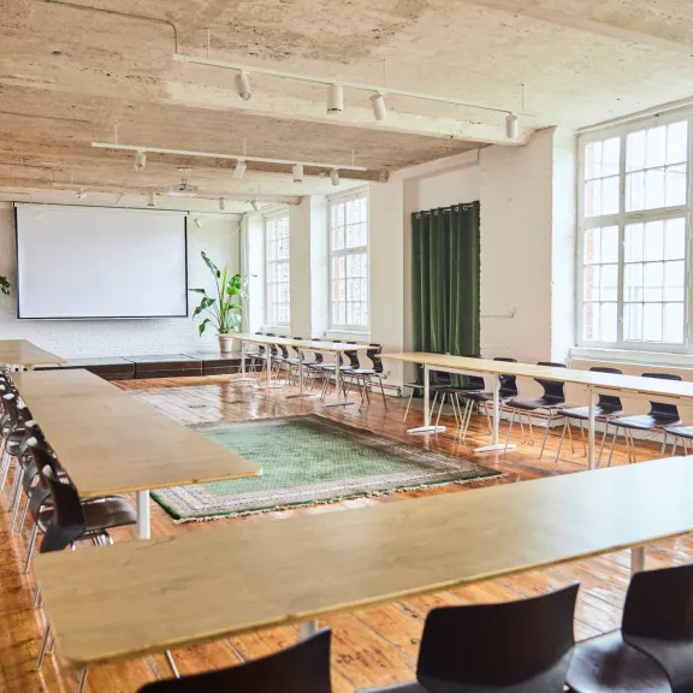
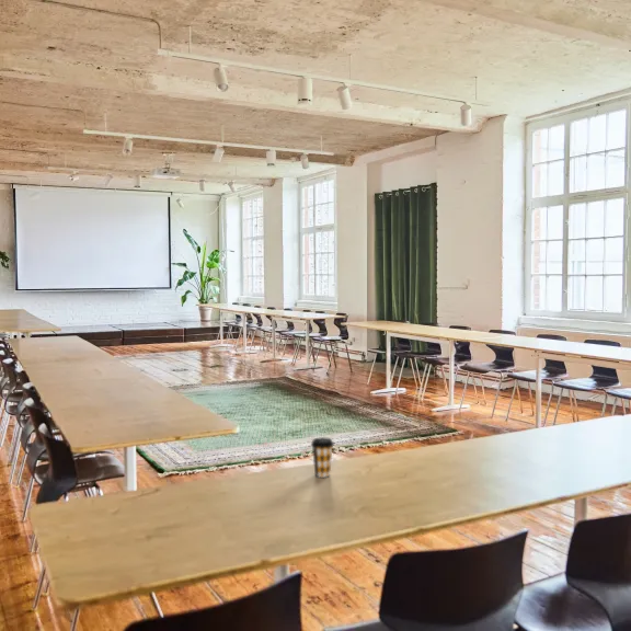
+ coffee cup [310,436,335,479]
